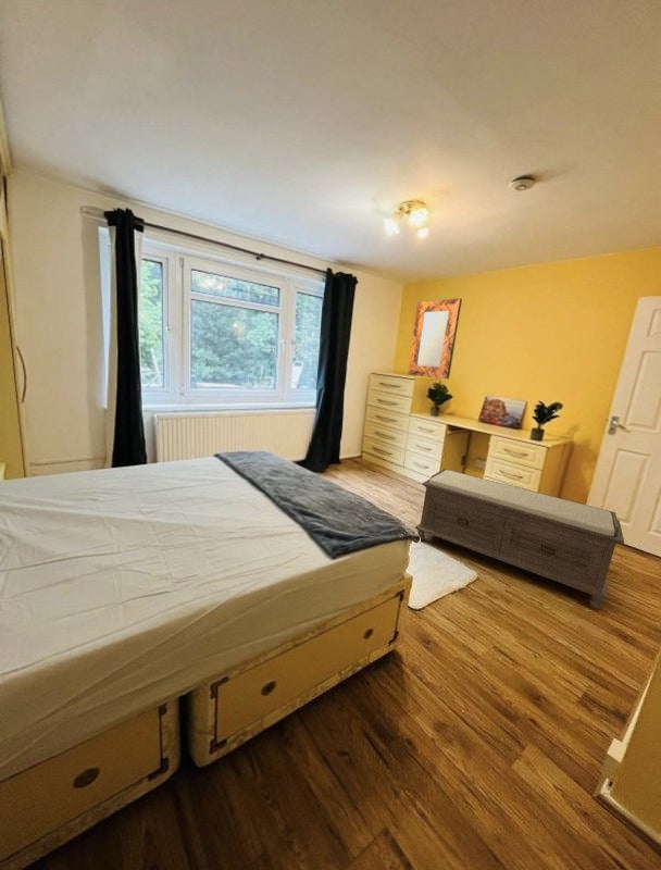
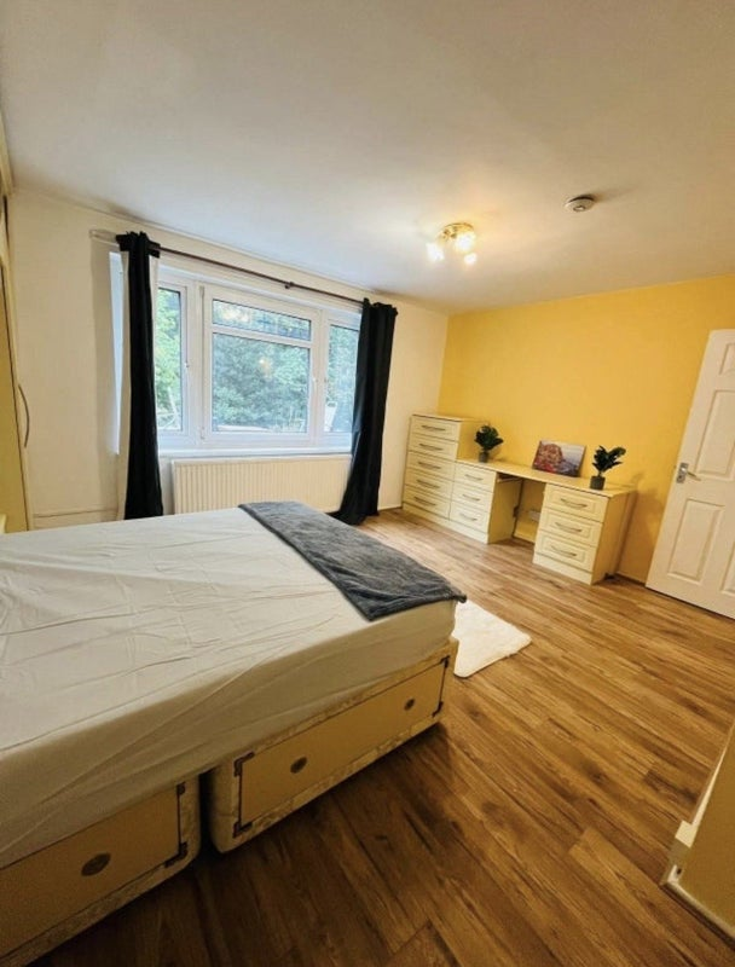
- home mirror [407,297,463,380]
- bench [414,468,625,610]
